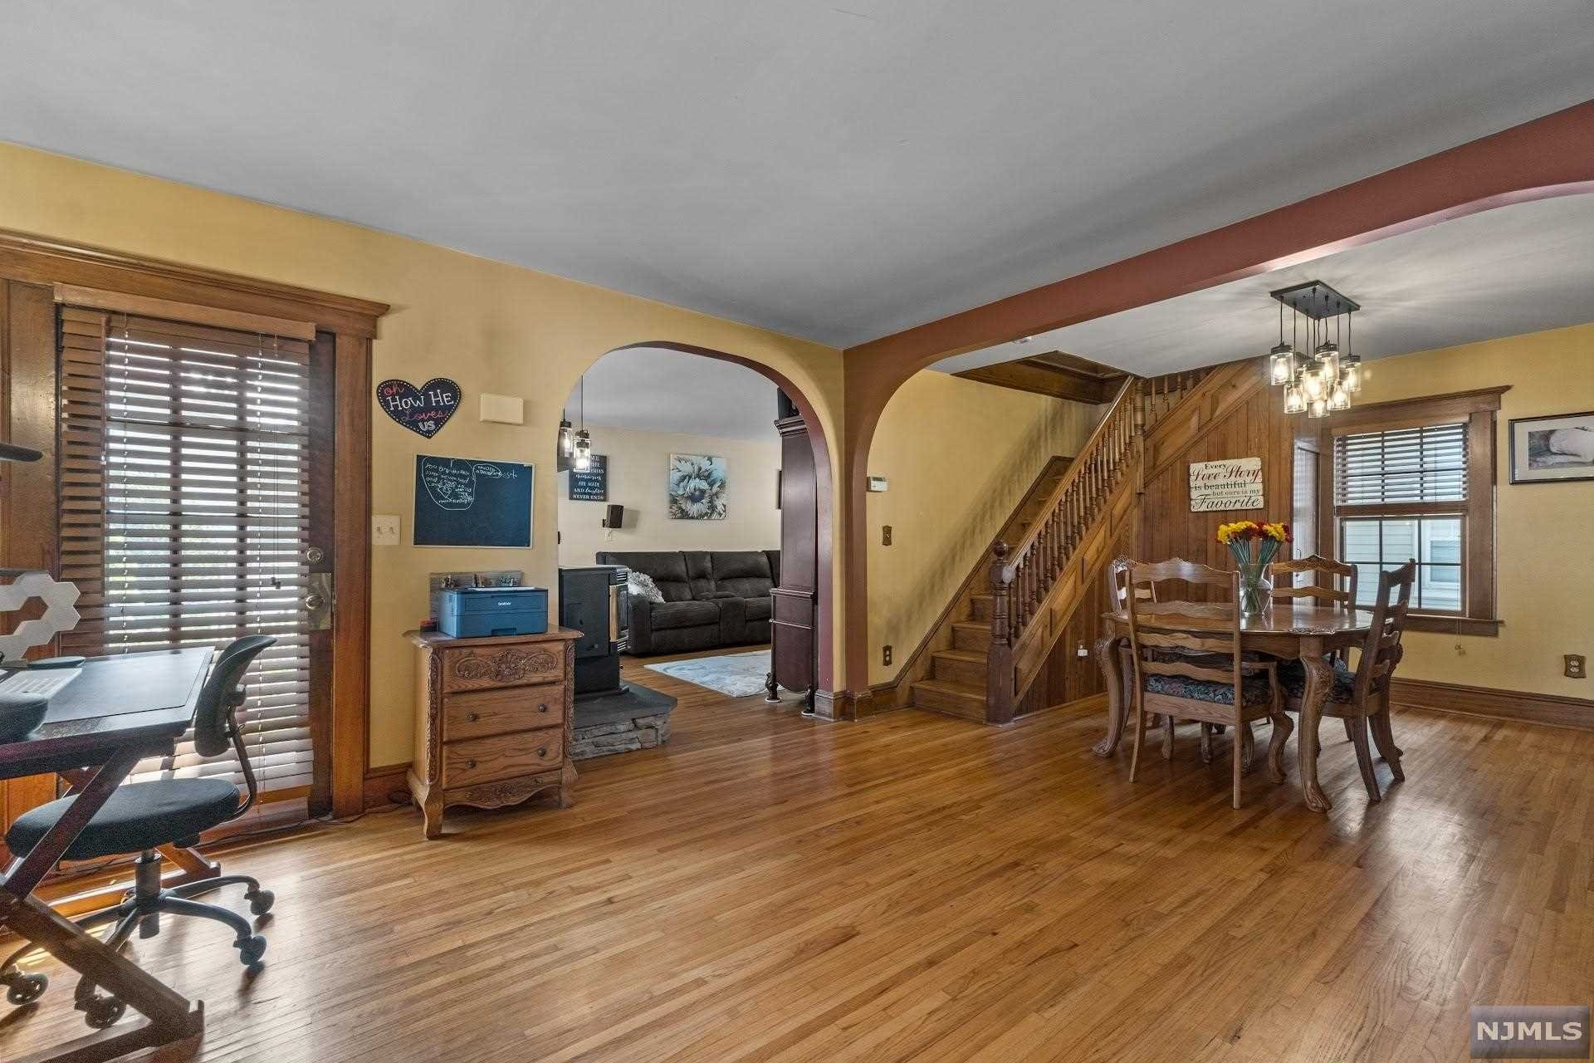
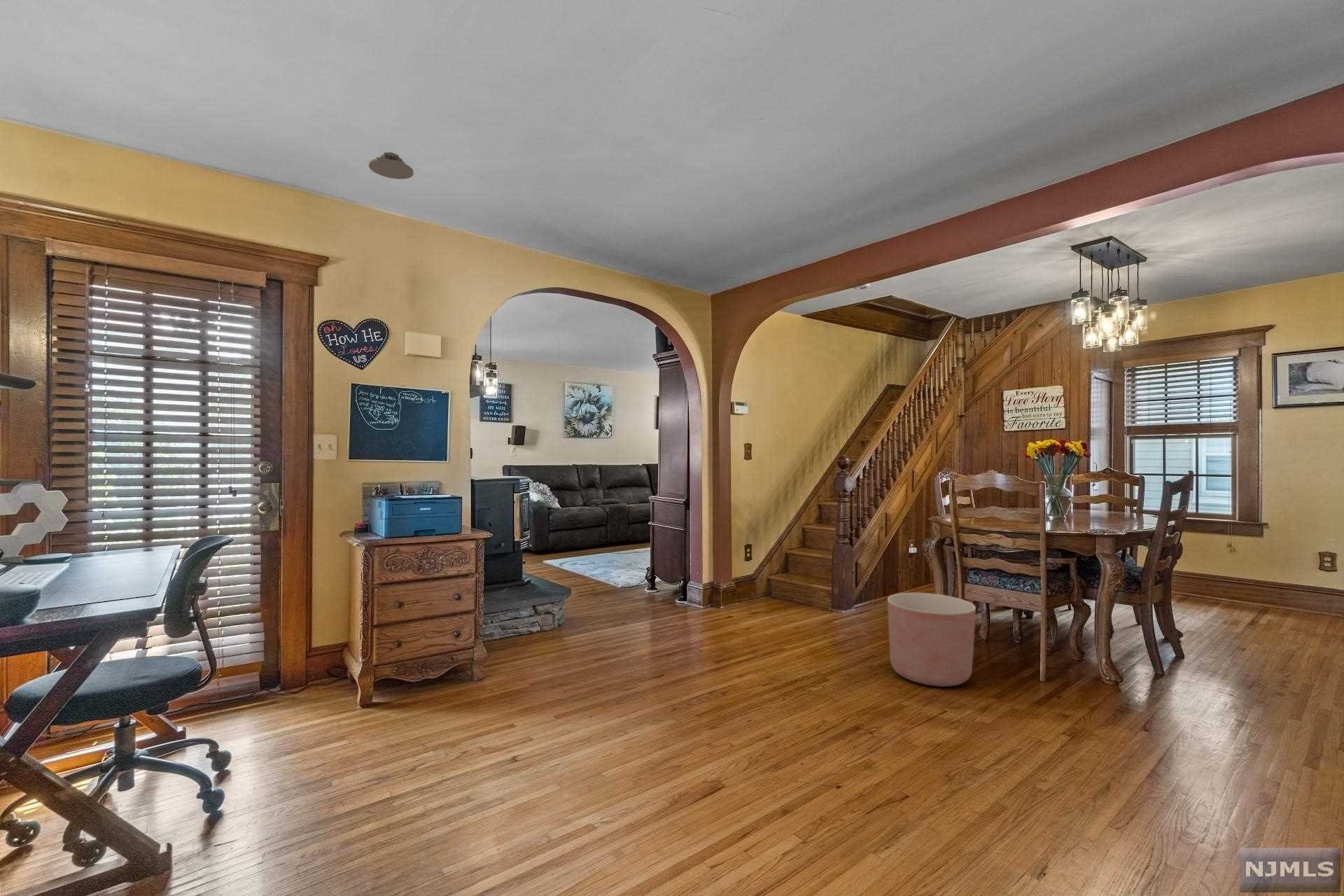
+ planter [887,592,977,687]
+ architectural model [368,152,414,180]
